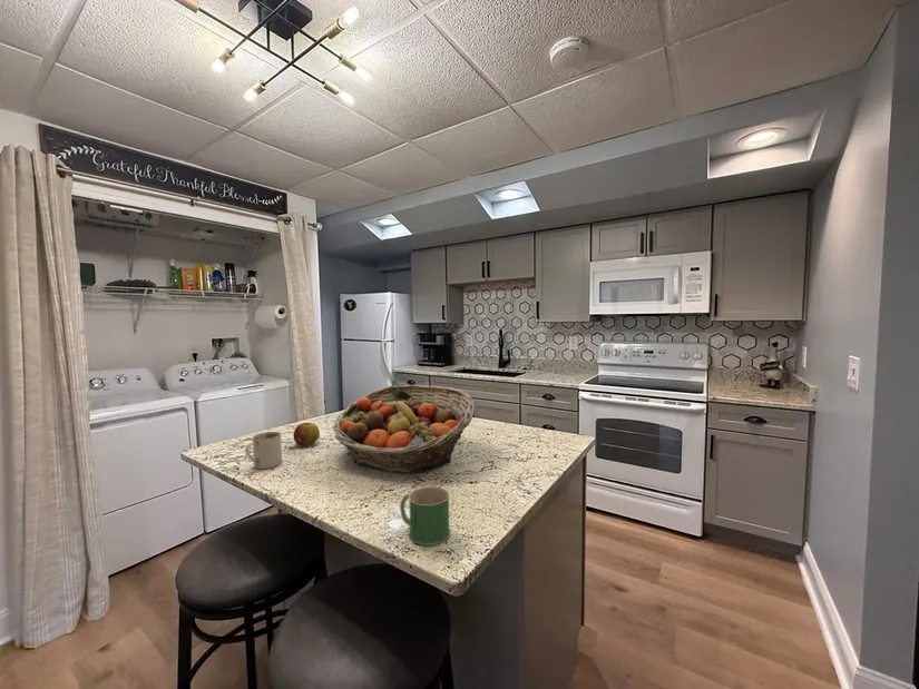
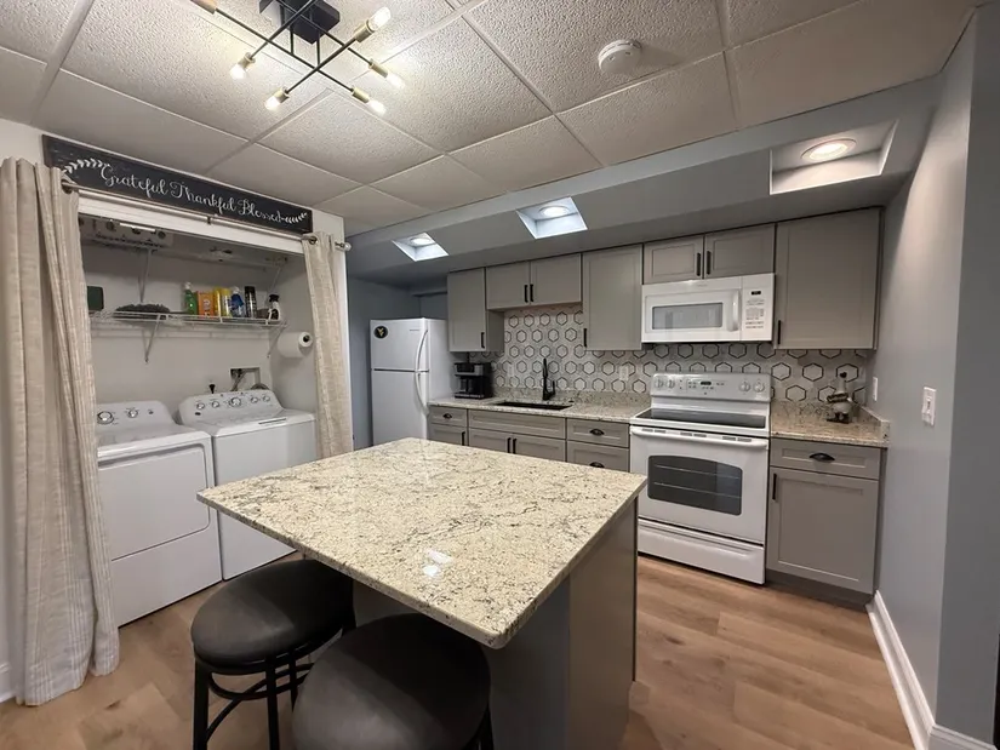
- mug [244,431,283,470]
- fruit [292,422,321,446]
- fruit basket [332,384,476,474]
- mug [399,485,451,547]
